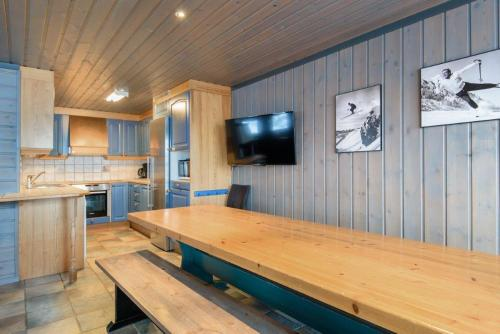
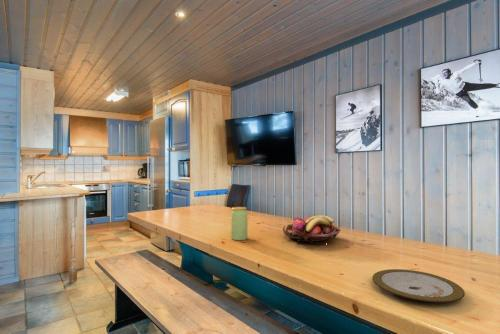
+ plate [371,268,466,303]
+ fruit basket [282,215,341,246]
+ jar [230,206,248,241]
